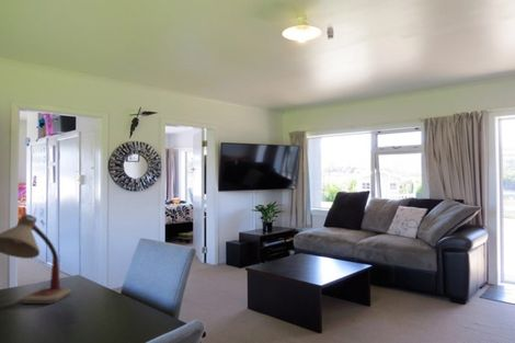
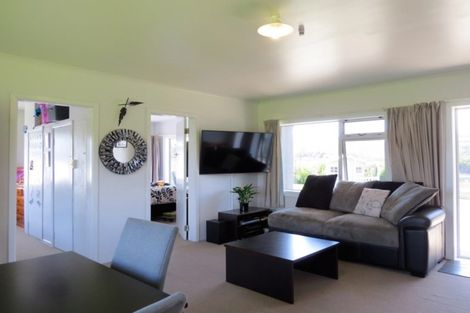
- desk lamp [0,213,72,305]
